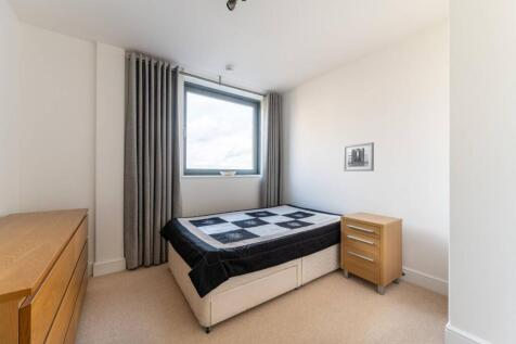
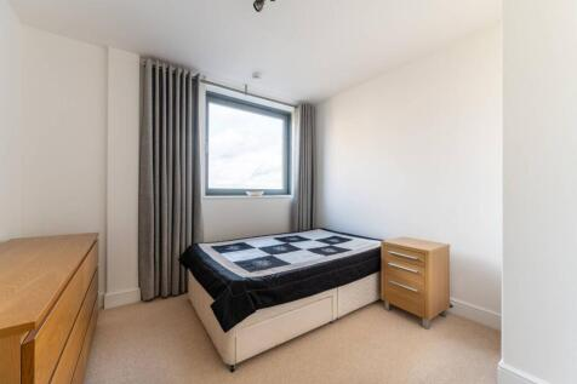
- wall art [343,141,375,173]
